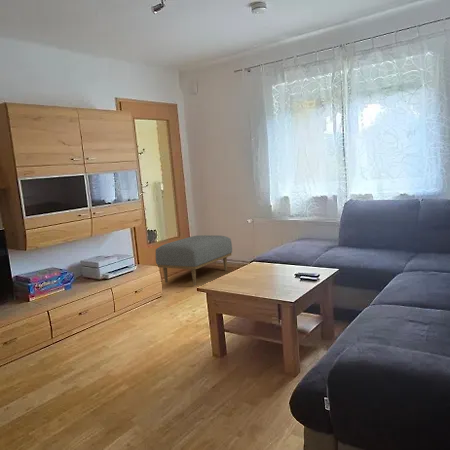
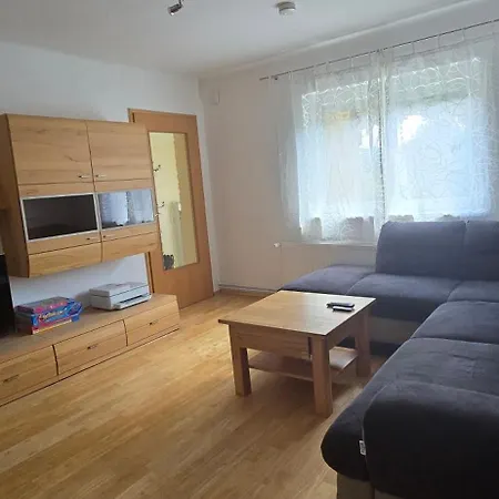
- ottoman [155,234,233,286]
